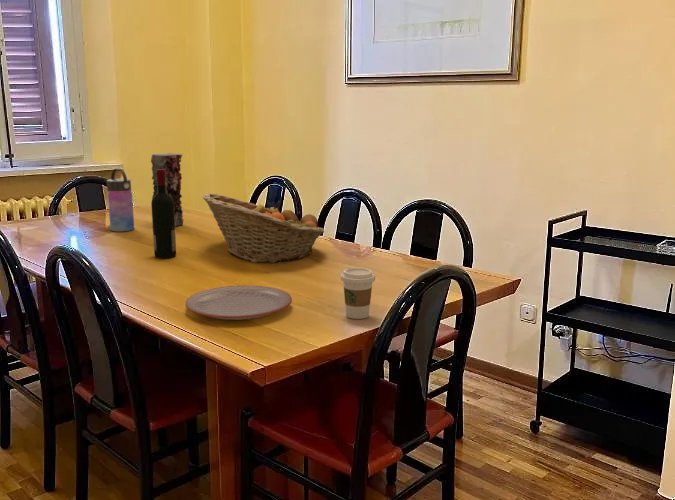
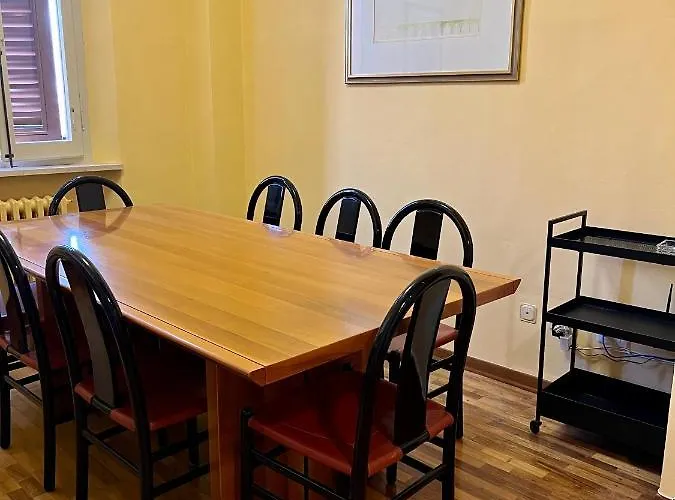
- vase [150,152,185,227]
- water bottle [106,167,135,232]
- fruit basket [202,193,325,264]
- alcohol [150,169,177,259]
- plate [185,284,293,321]
- coffee cup [340,266,376,320]
